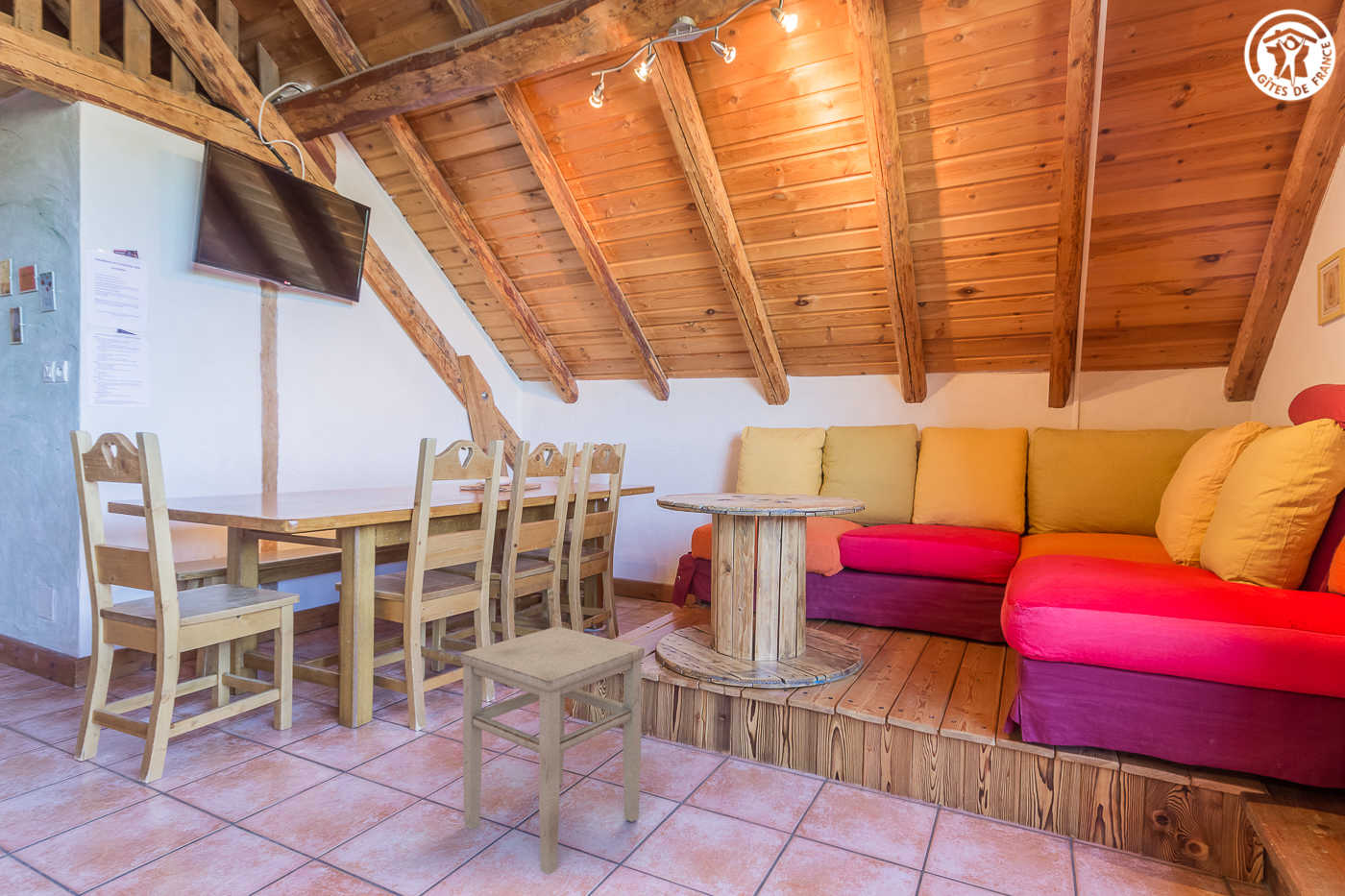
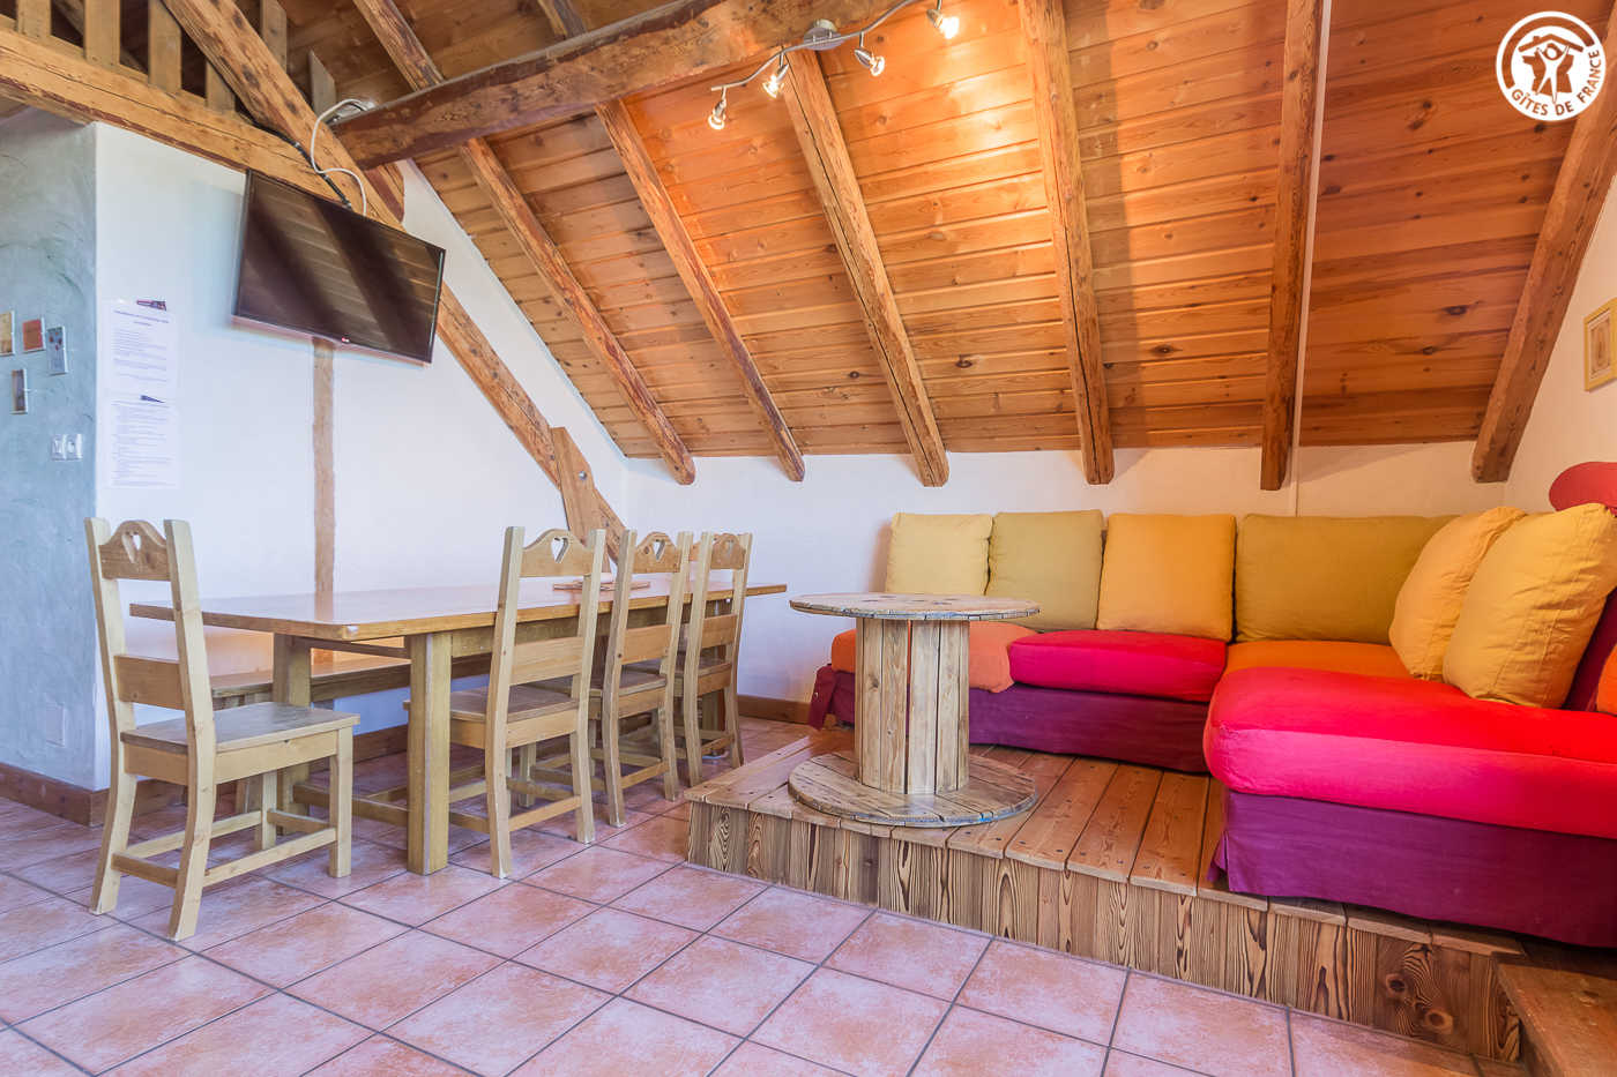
- stool [459,626,646,876]
